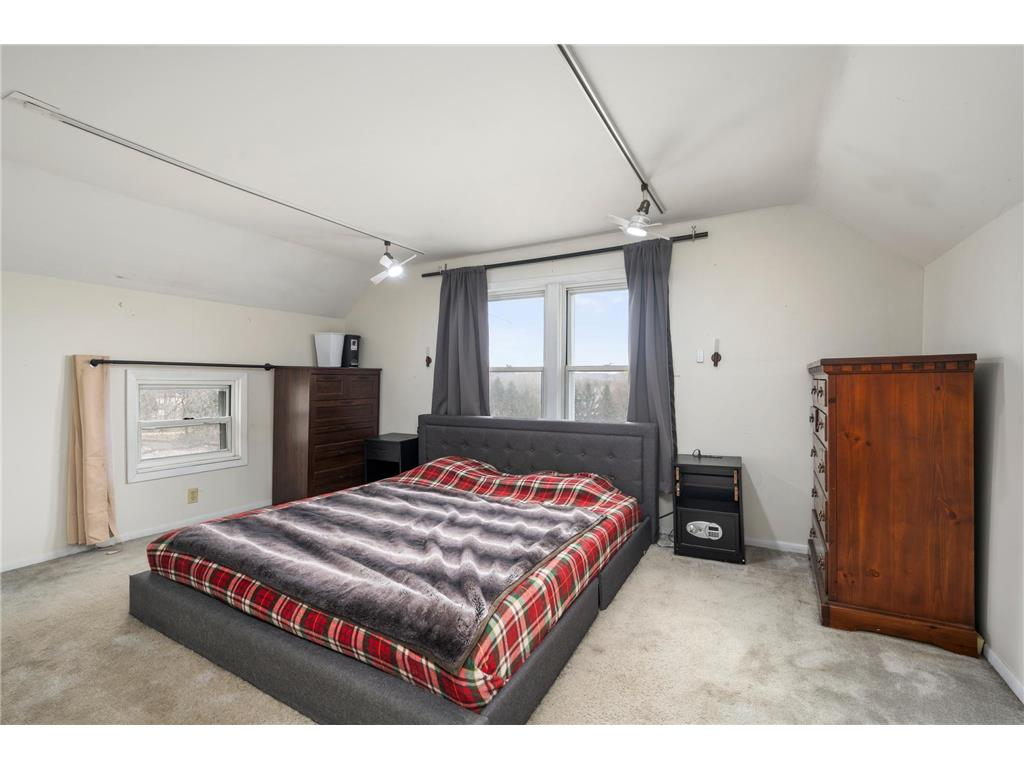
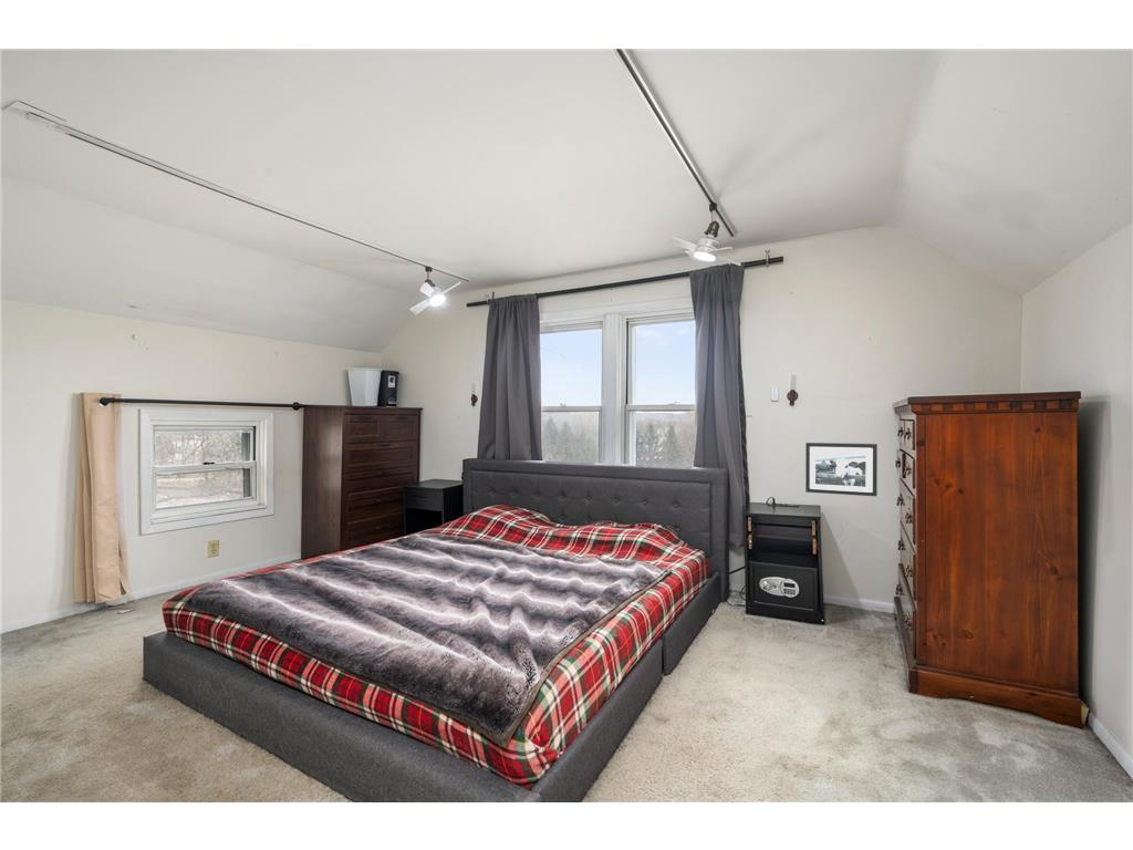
+ picture frame [804,442,879,497]
